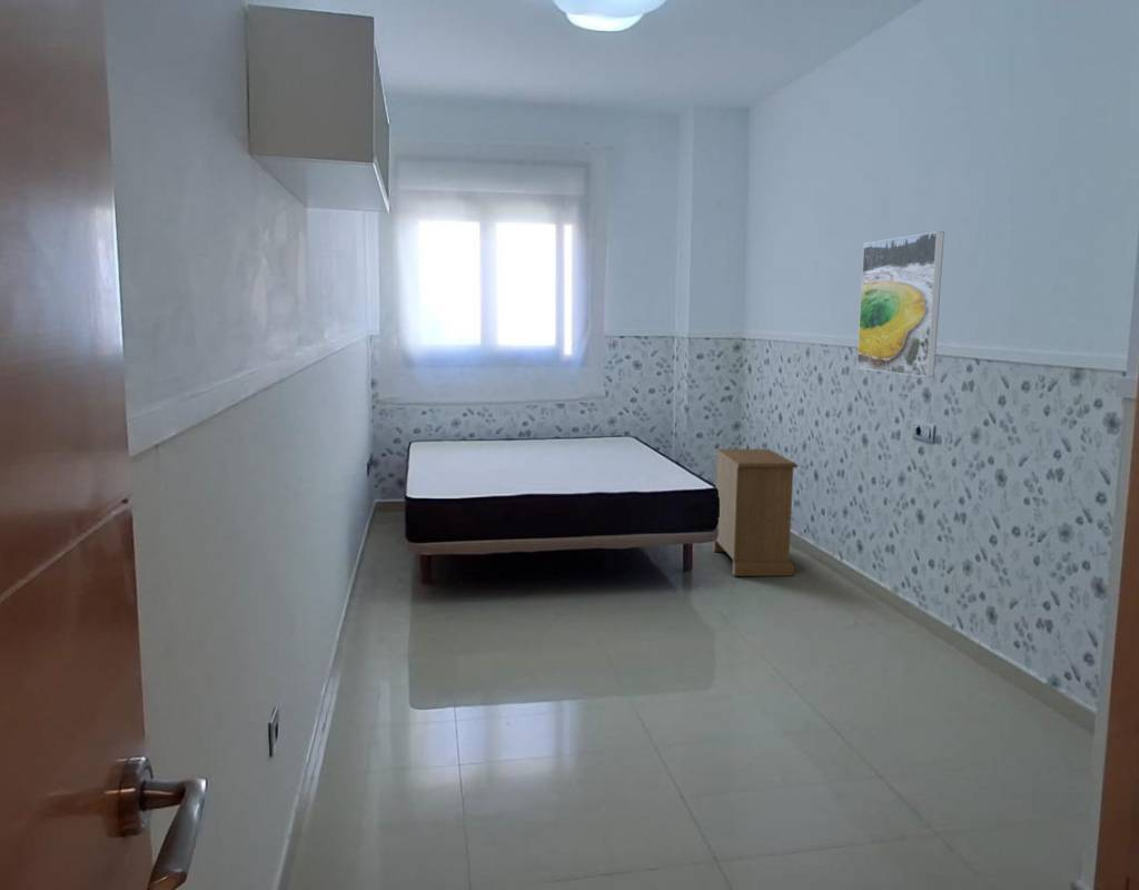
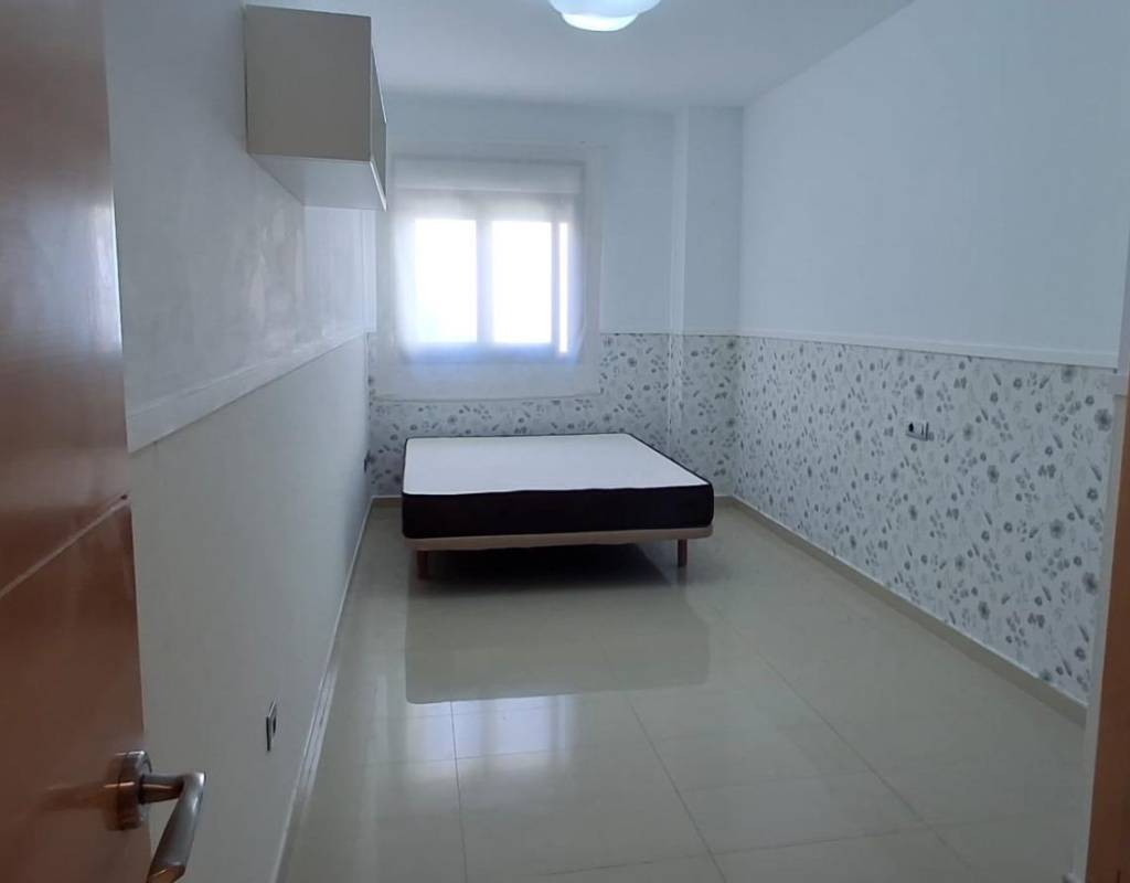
- nightstand [712,448,799,577]
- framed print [855,230,945,378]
